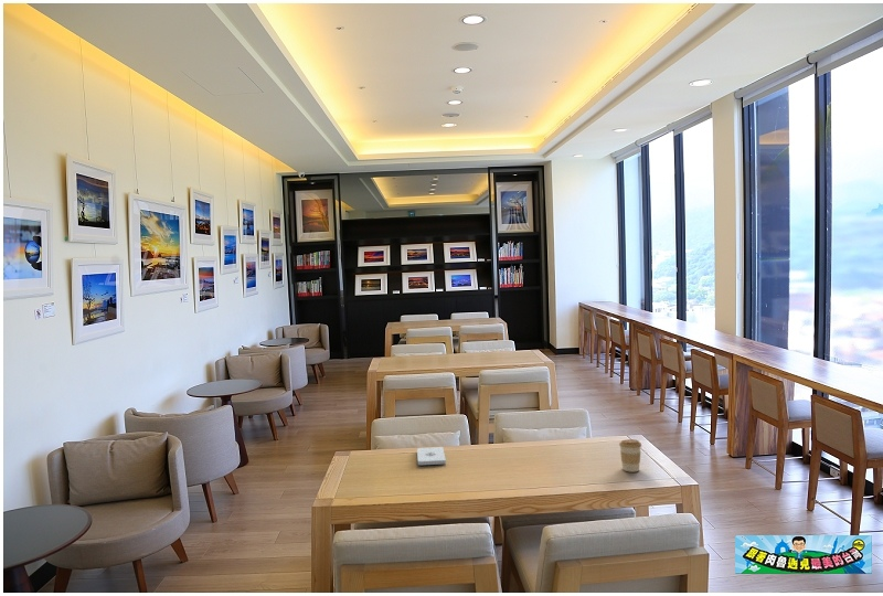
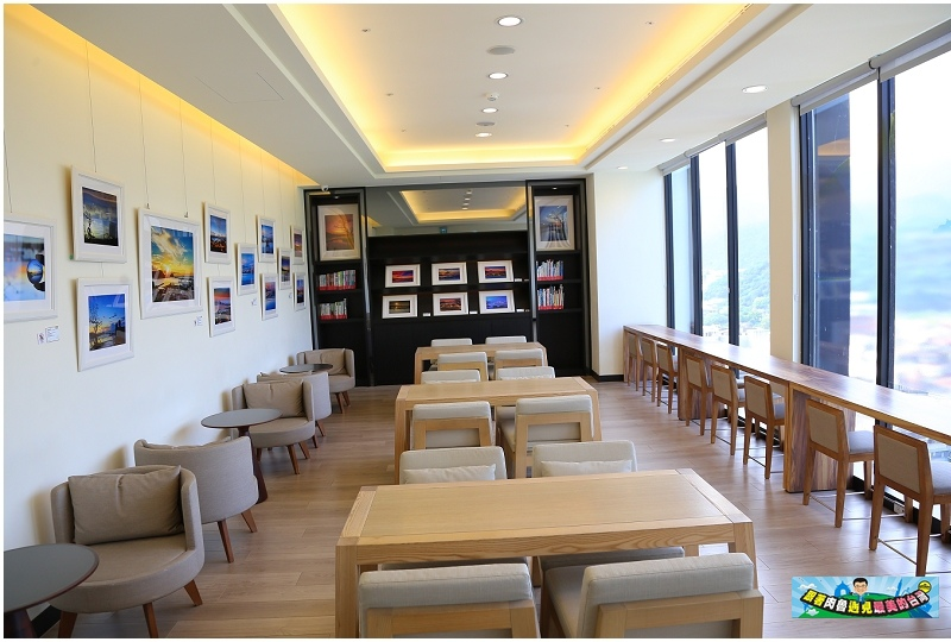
- coffee cup [618,438,642,473]
- notepad [416,446,447,466]
